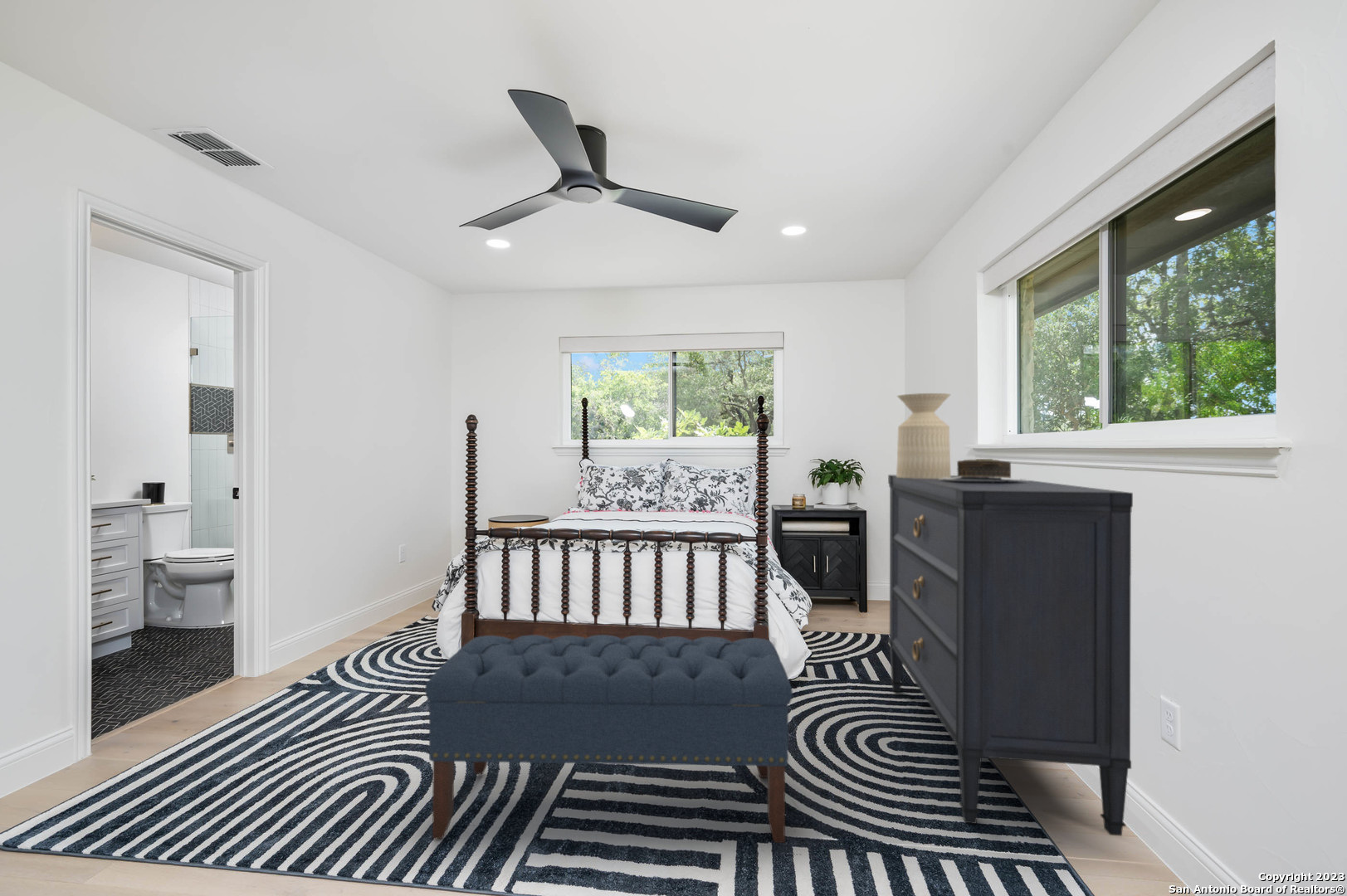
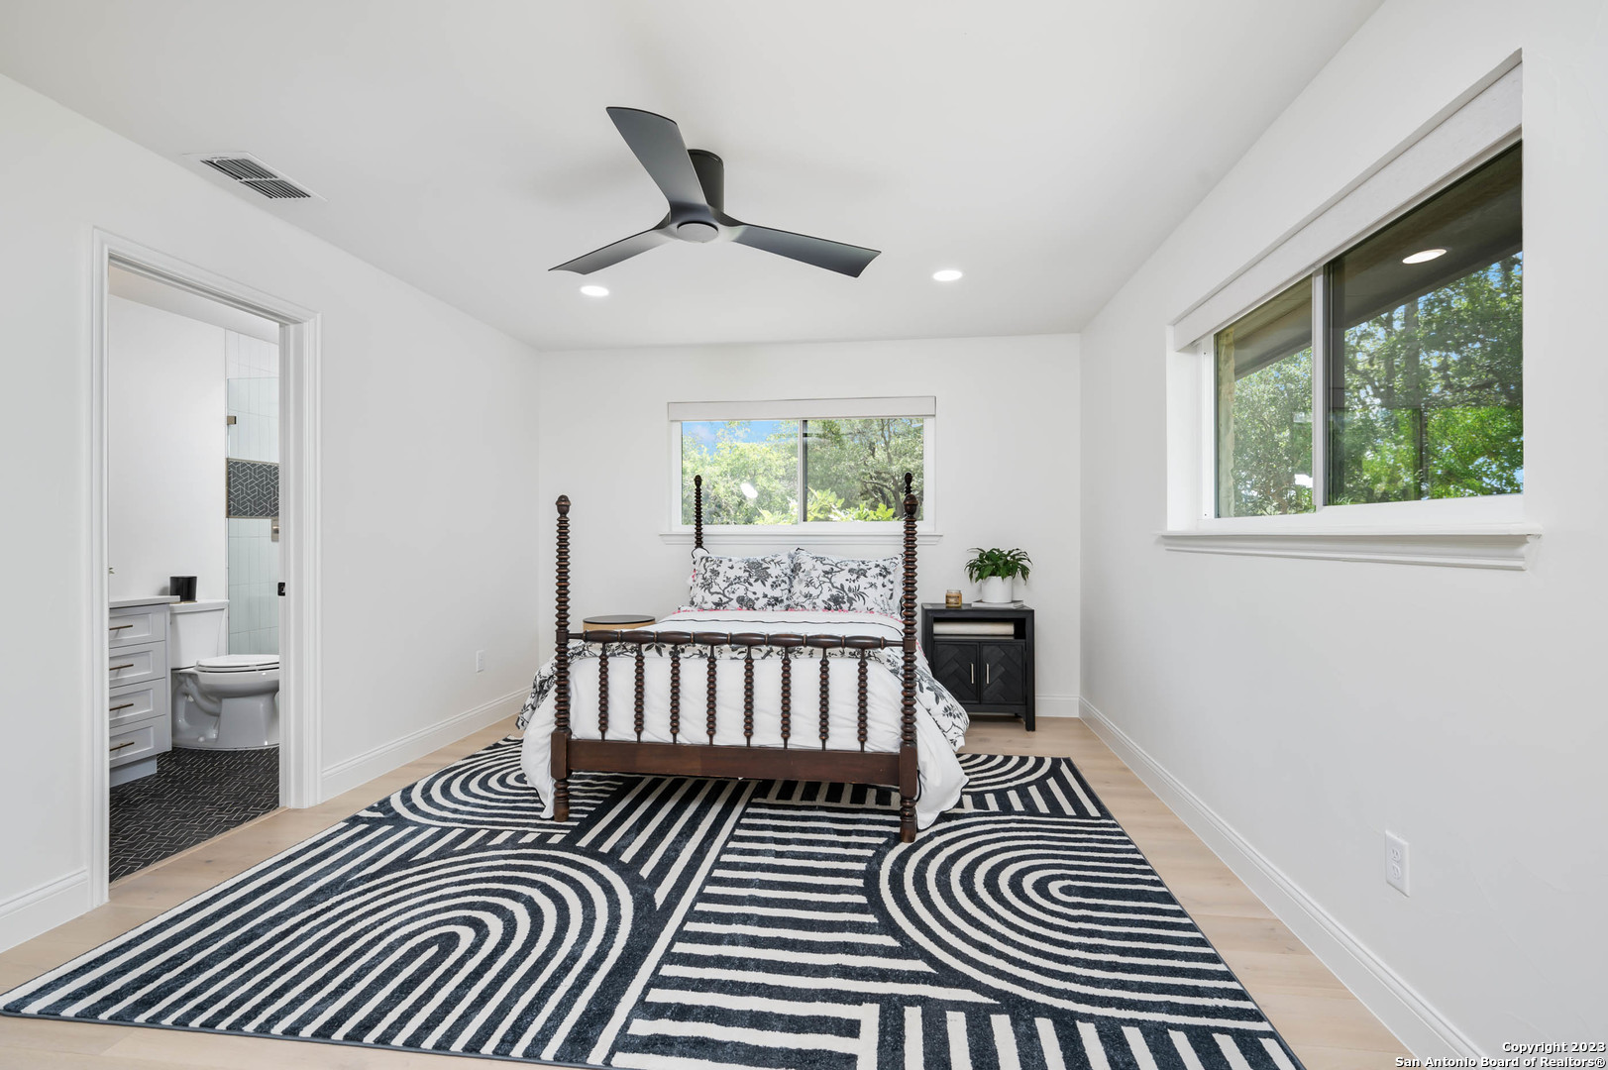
- jewelry box [939,458,1030,481]
- dresser [887,474,1134,837]
- side table [896,392,952,479]
- bench [424,634,793,844]
